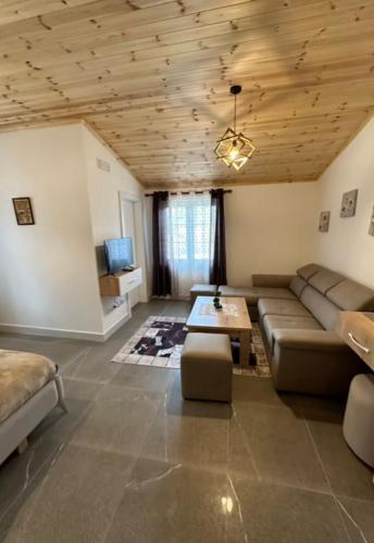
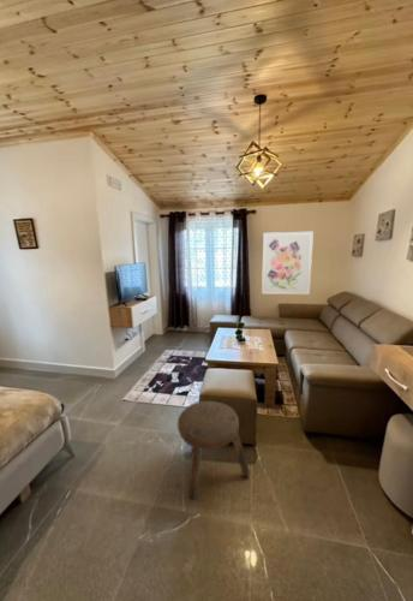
+ wall art [261,231,315,296]
+ stool [176,400,251,500]
